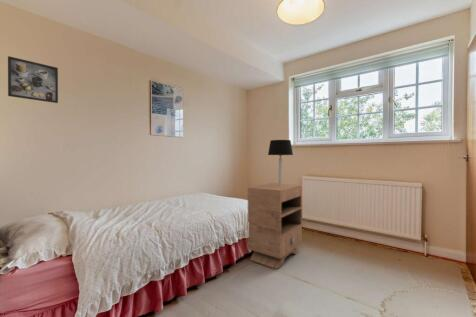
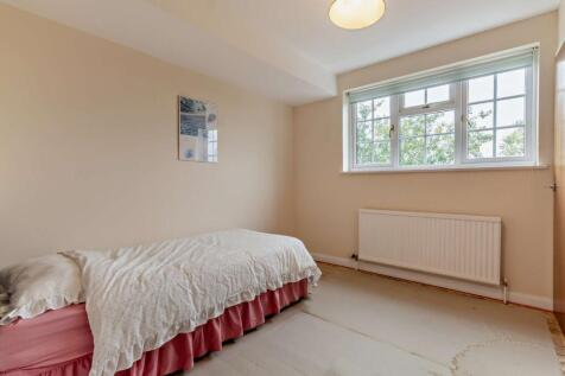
- table lamp [267,139,294,186]
- nightstand [247,182,303,270]
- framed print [7,55,59,104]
